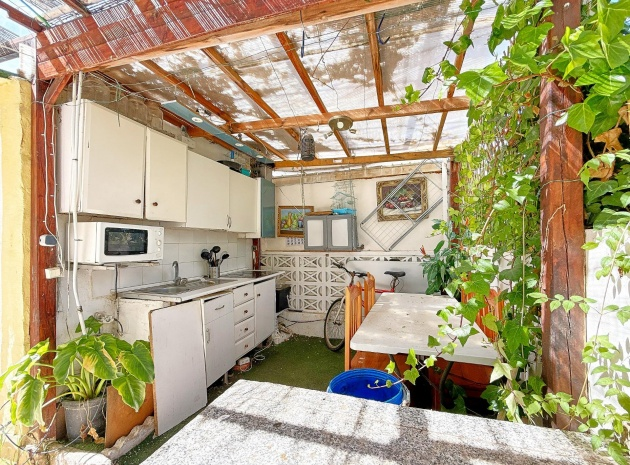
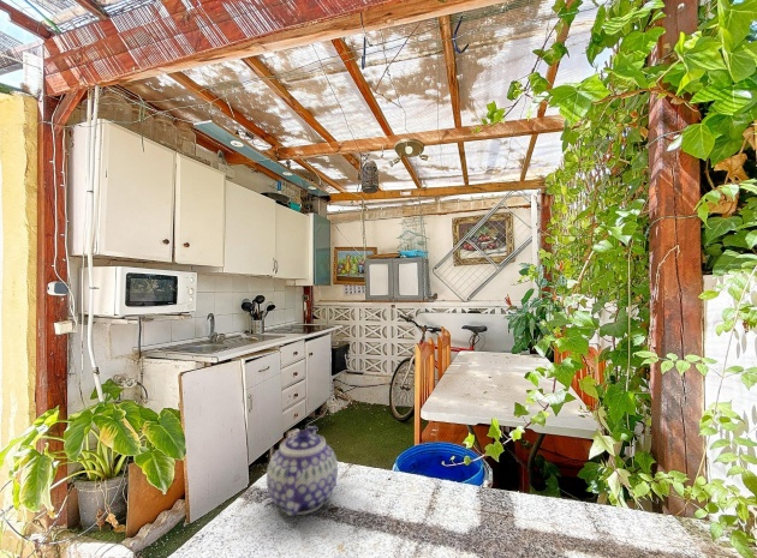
+ teapot [266,425,339,517]
